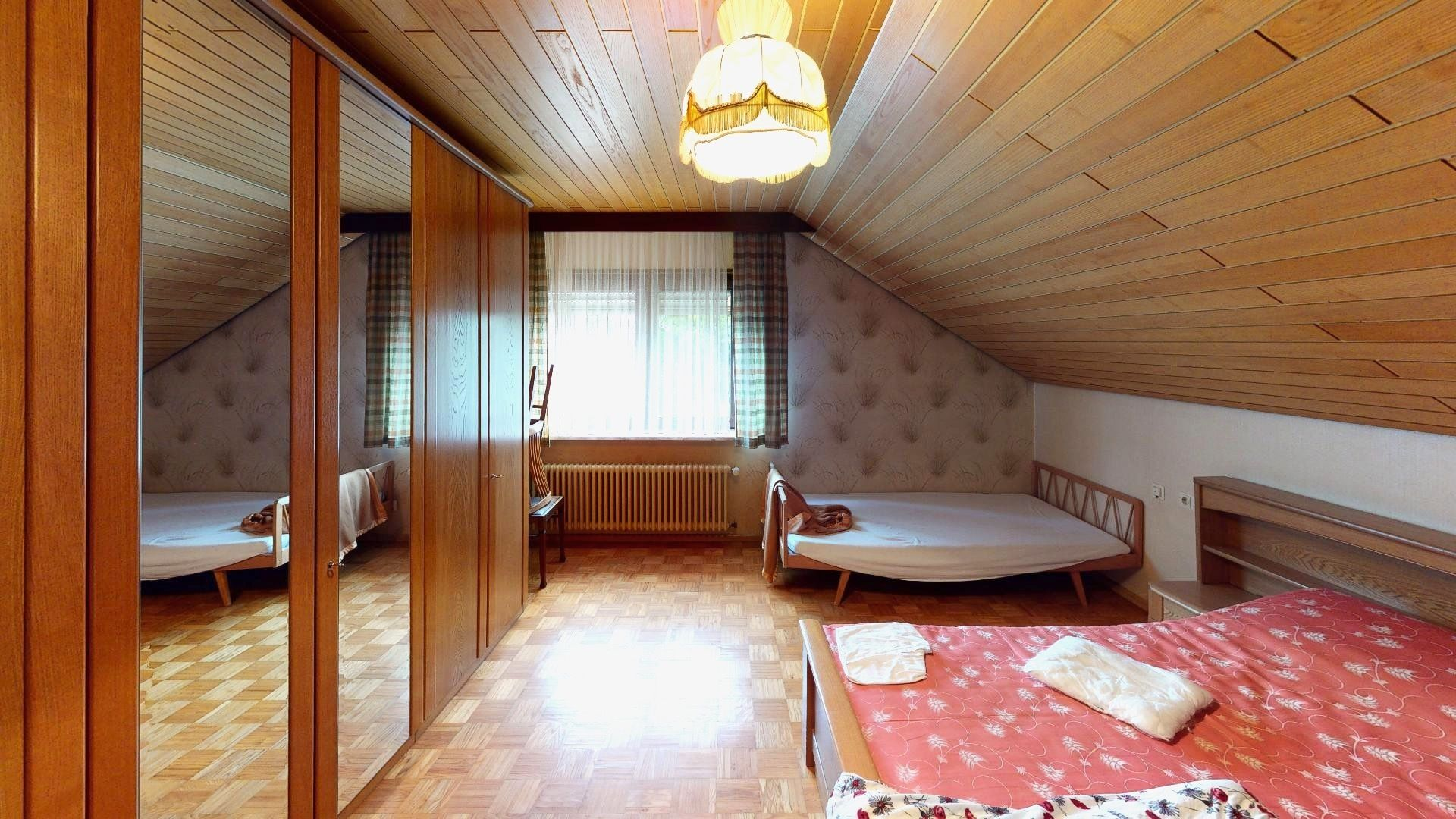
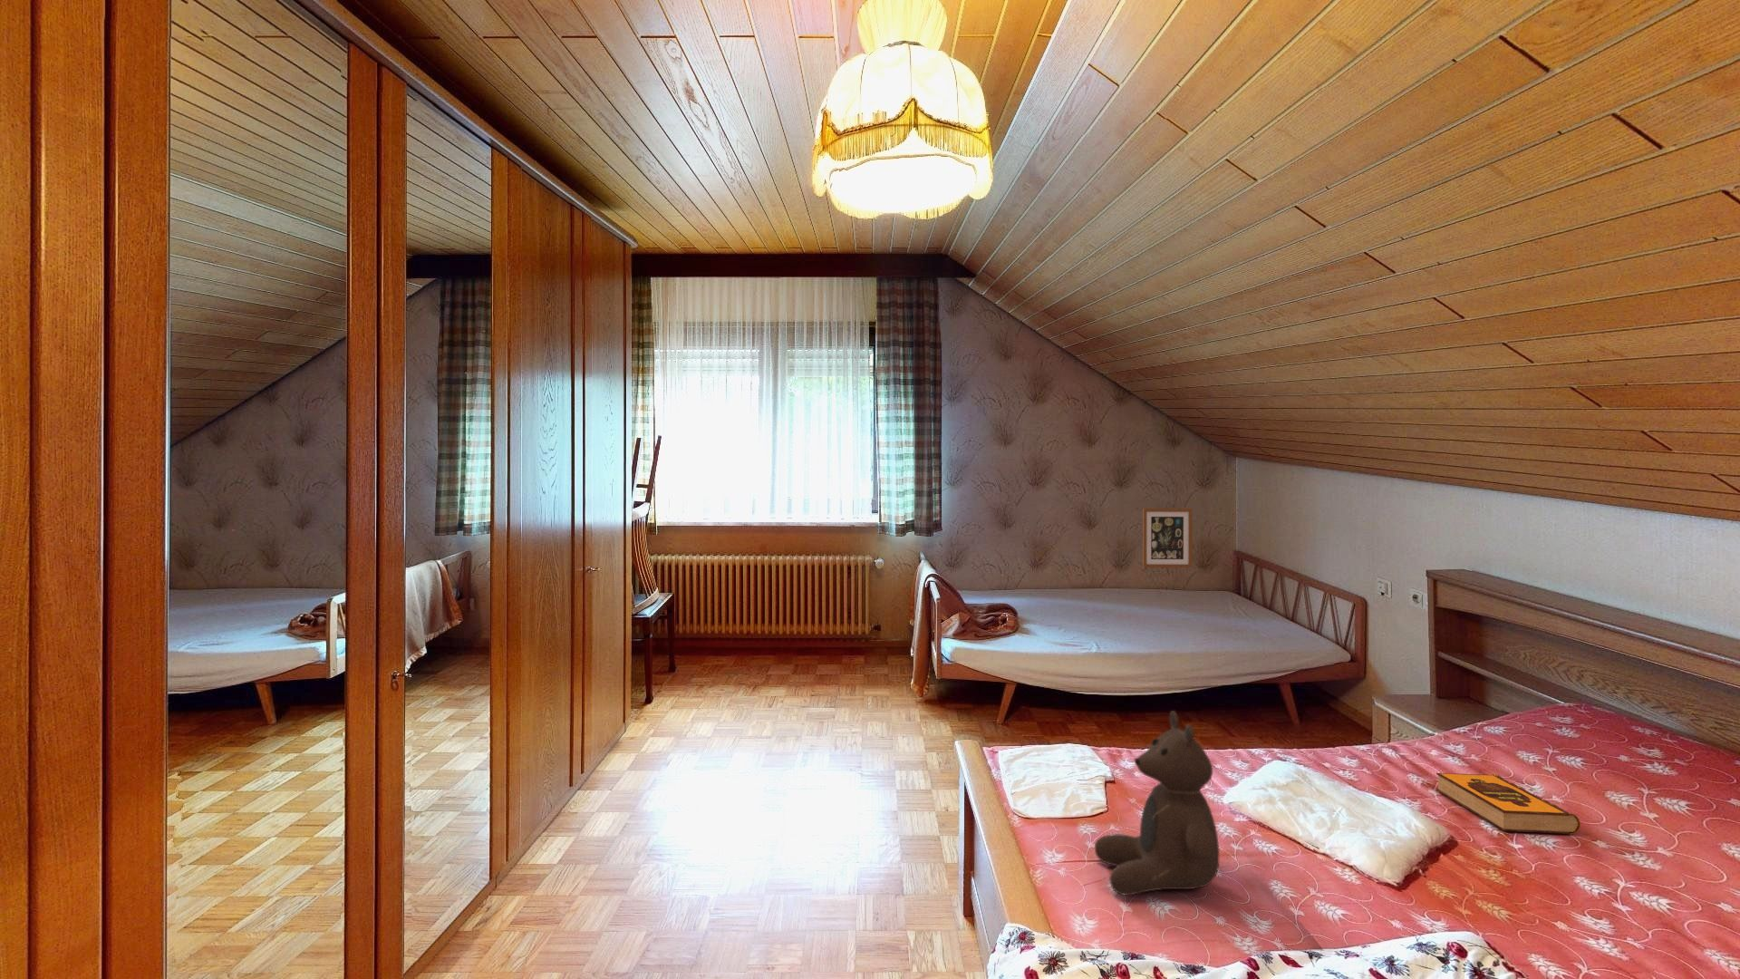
+ hardback book [1435,772,1581,836]
+ wall art [1142,508,1194,568]
+ teddy bear [1093,710,1220,895]
